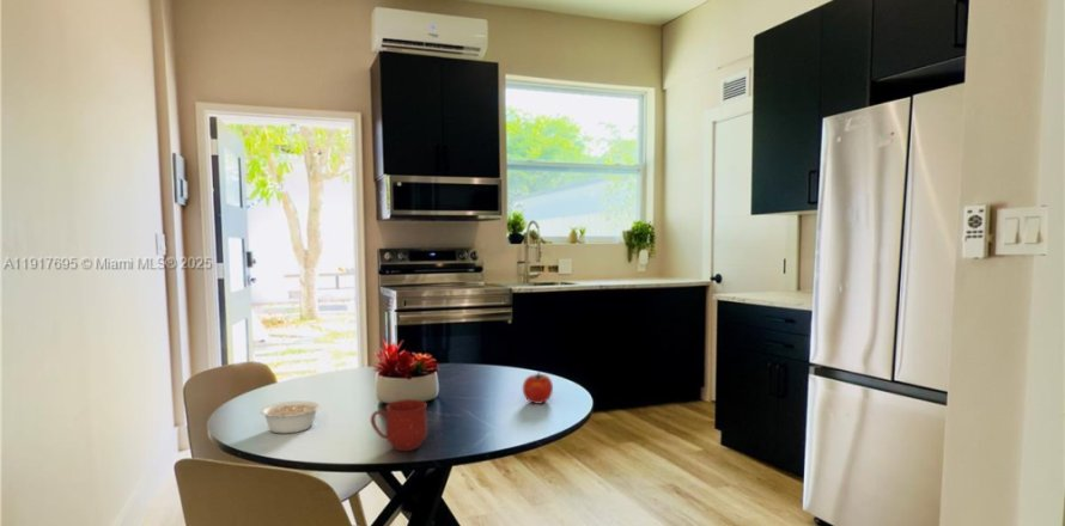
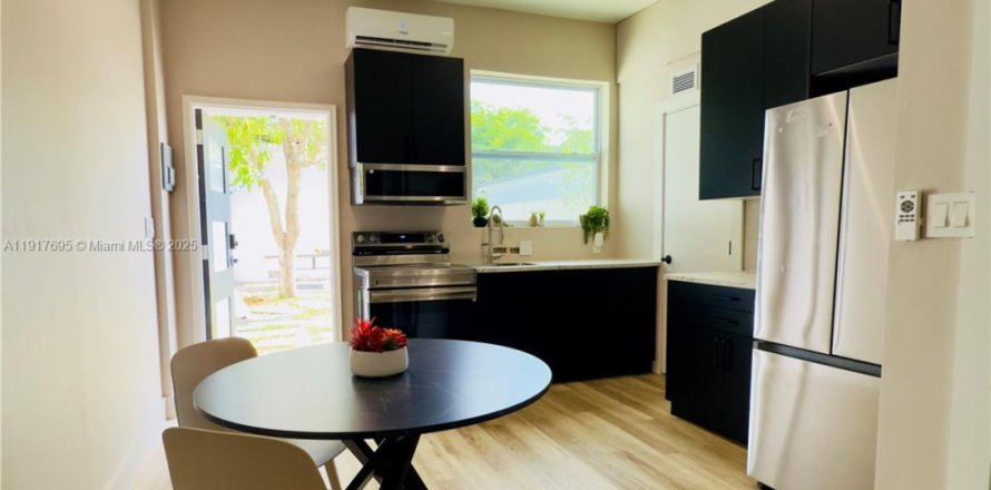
- legume [258,399,322,435]
- fruit [522,371,554,405]
- mug [370,398,428,452]
